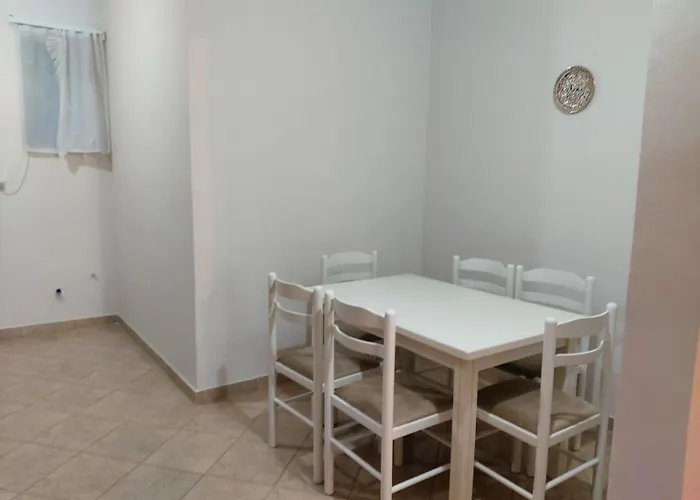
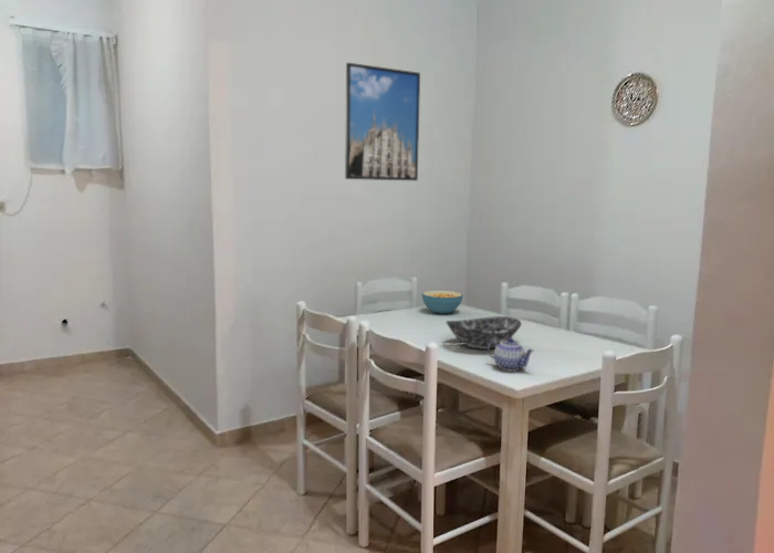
+ teapot [487,337,535,373]
+ bowl [444,315,522,351]
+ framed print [344,62,421,181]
+ cereal bowl [421,290,464,315]
